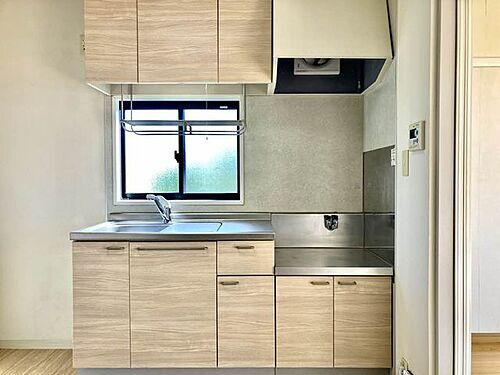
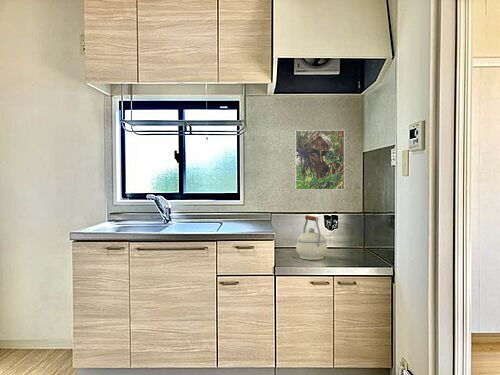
+ kettle [295,214,328,261]
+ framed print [294,129,346,191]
